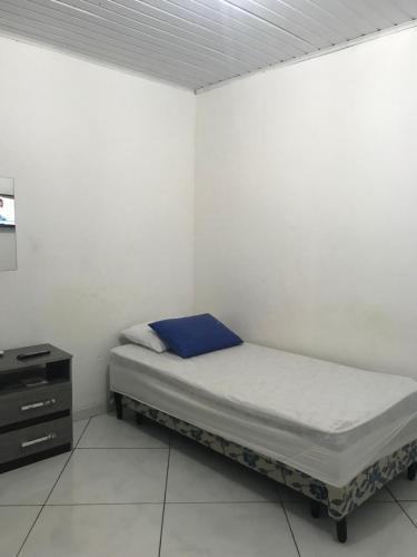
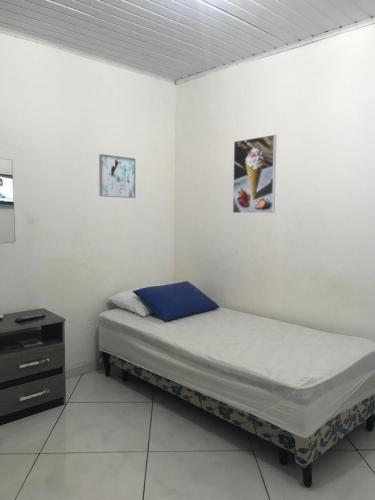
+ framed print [232,134,277,214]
+ wall art [98,153,136,199]
